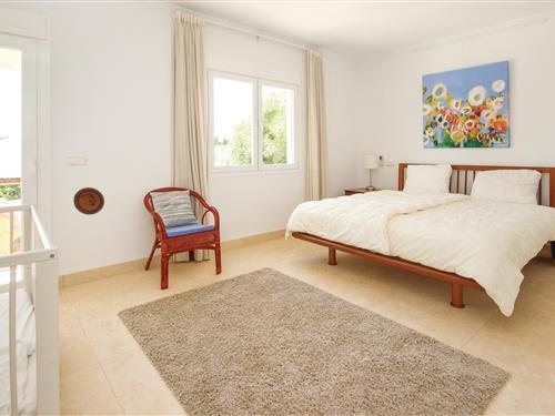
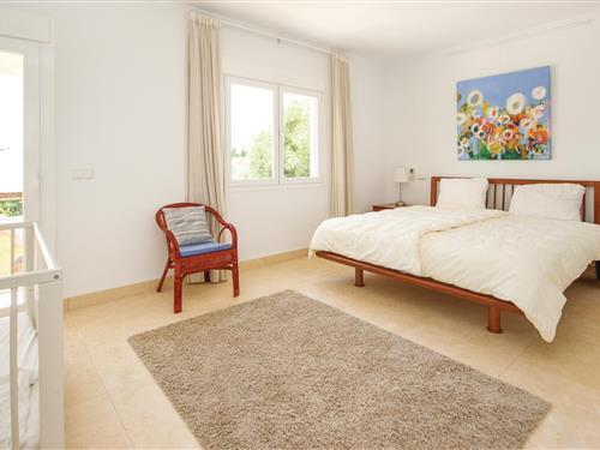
- decorative plate [73,186,105,215]
